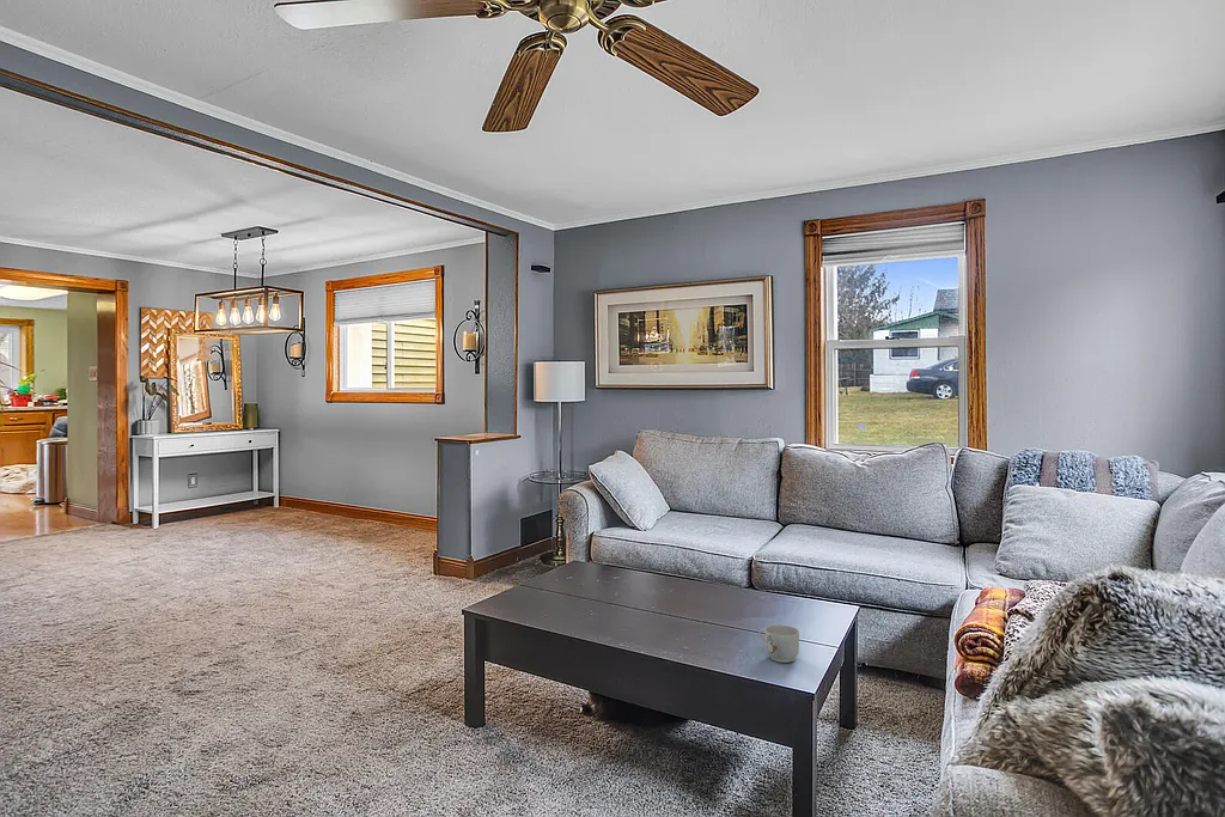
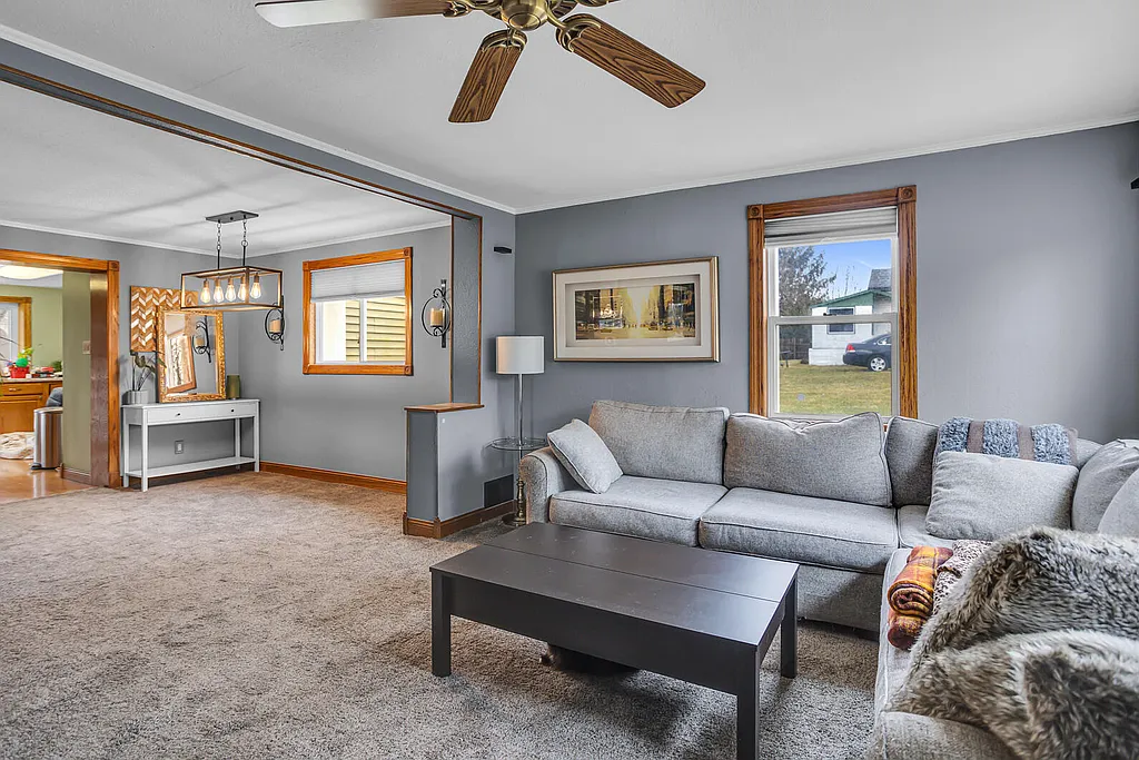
- mug [758,624,800,664]
